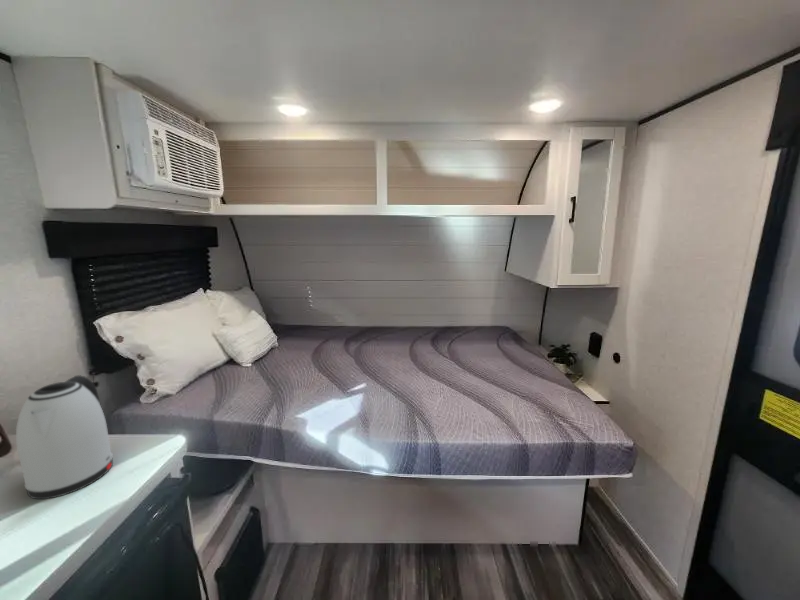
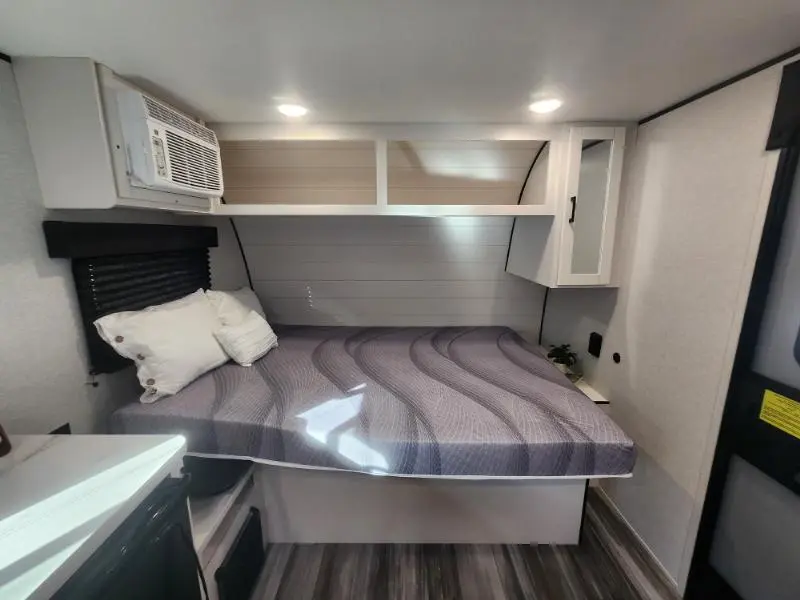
- kettle [15,374,114,500]
